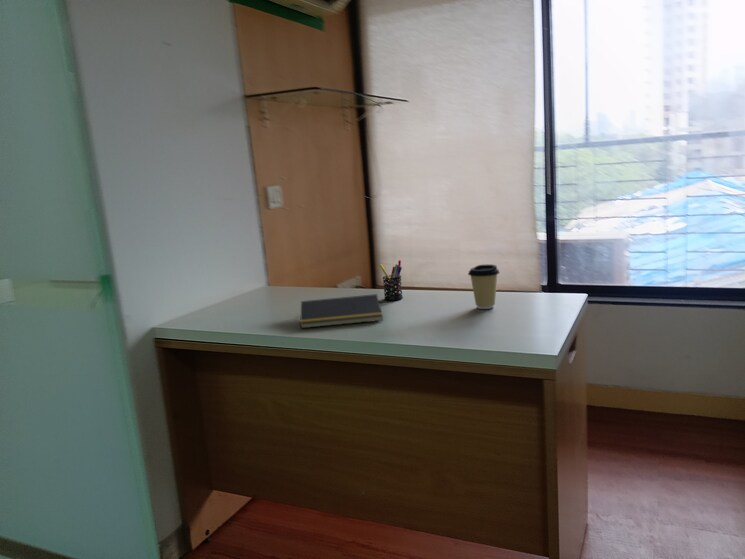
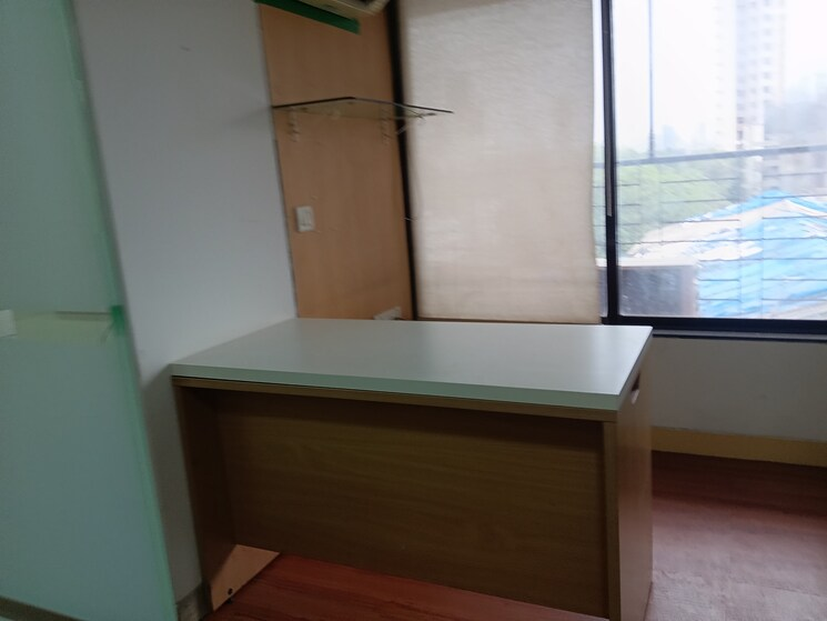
- coffee cup [467,263,501,310]
- pen holder [379,259,404,301]
- notepad [299,293,384,329]
